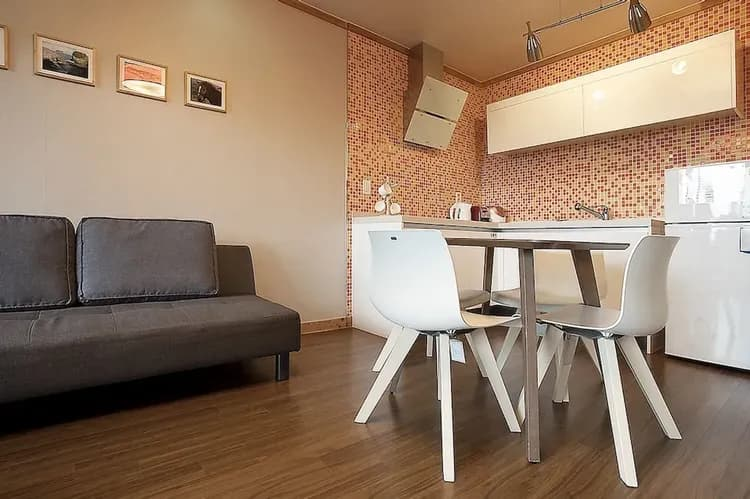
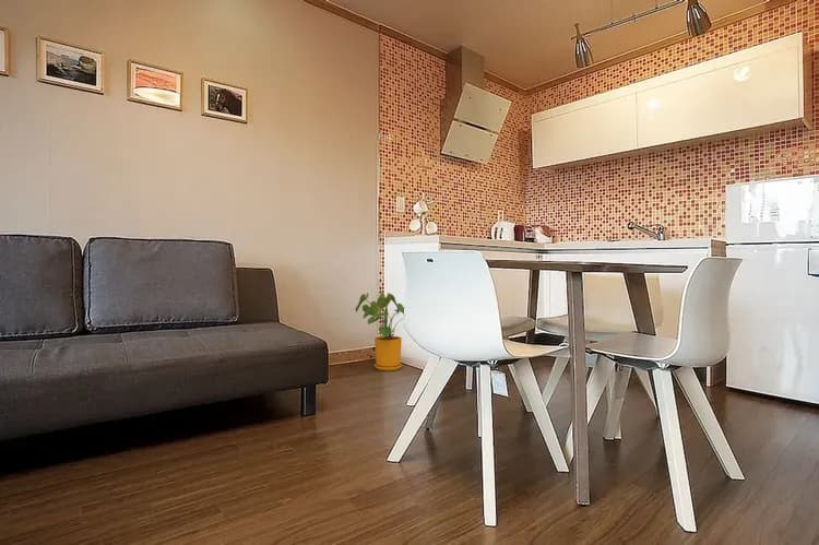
+ house plant [354,292,405,372]
